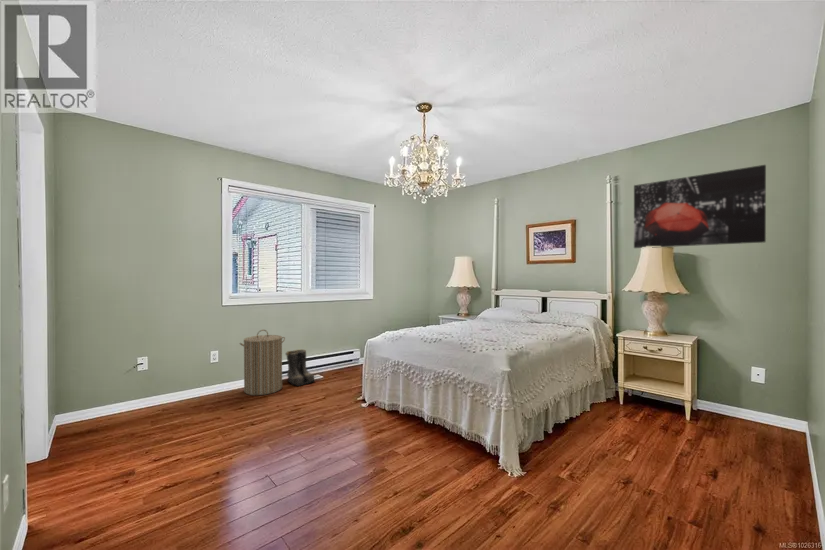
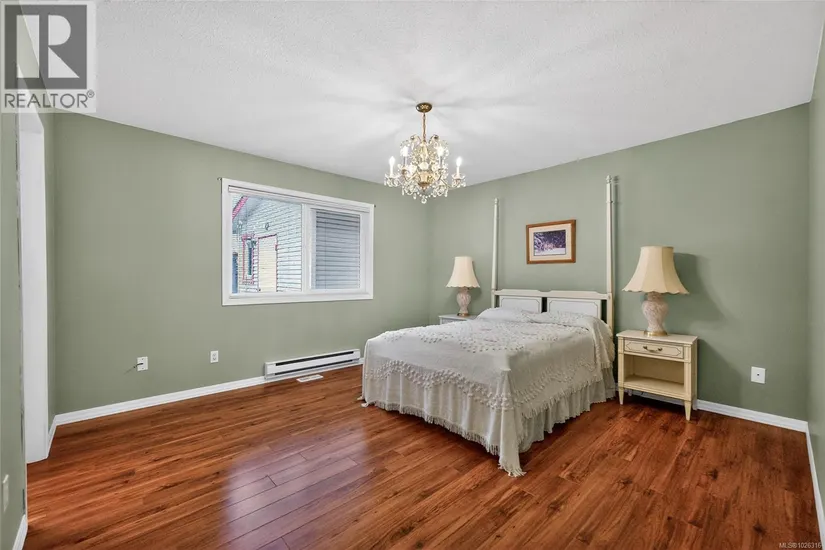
- boots [285,349,316,387]
- wall art [633,164,767,249]
- laundry hamper [239,329,286,396]
